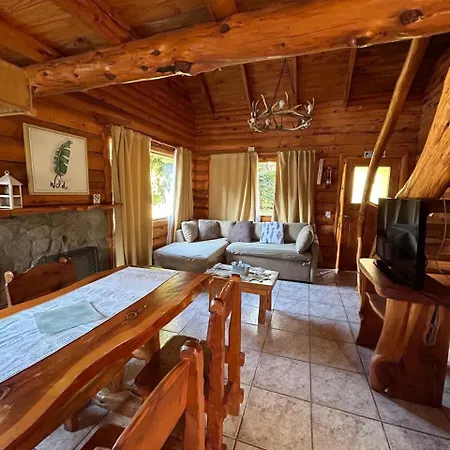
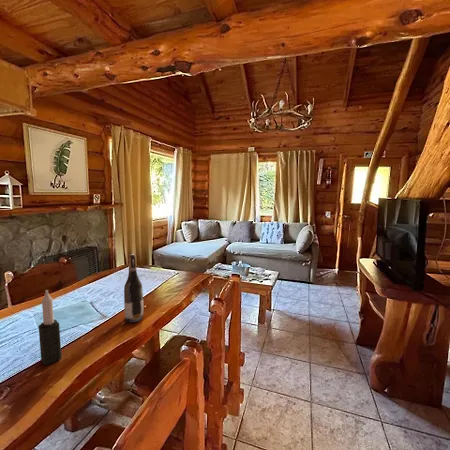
+ candle [38,289,62,366]
+ wine bottle [123,253,145,323]
